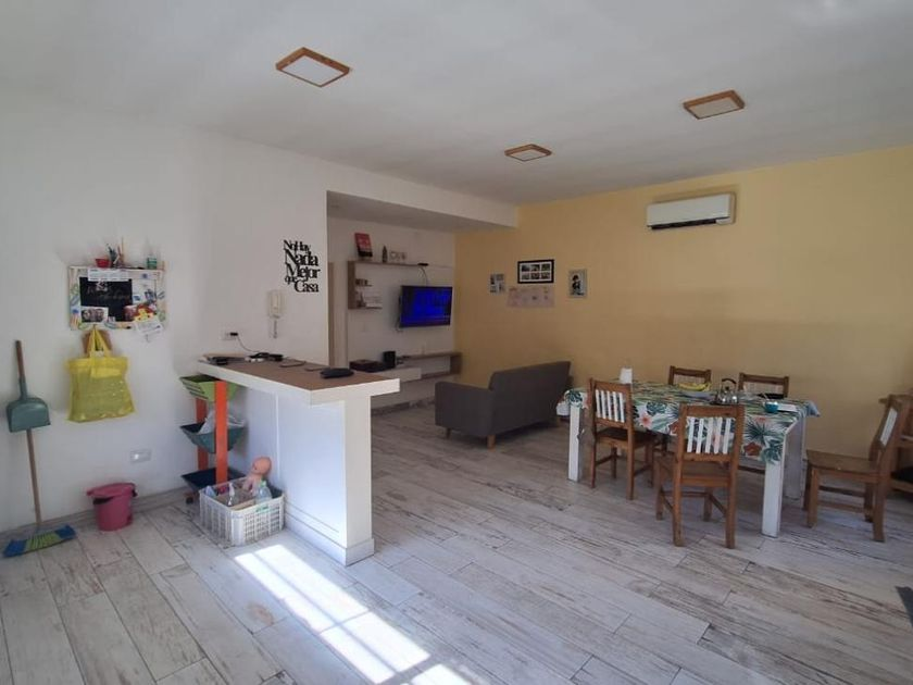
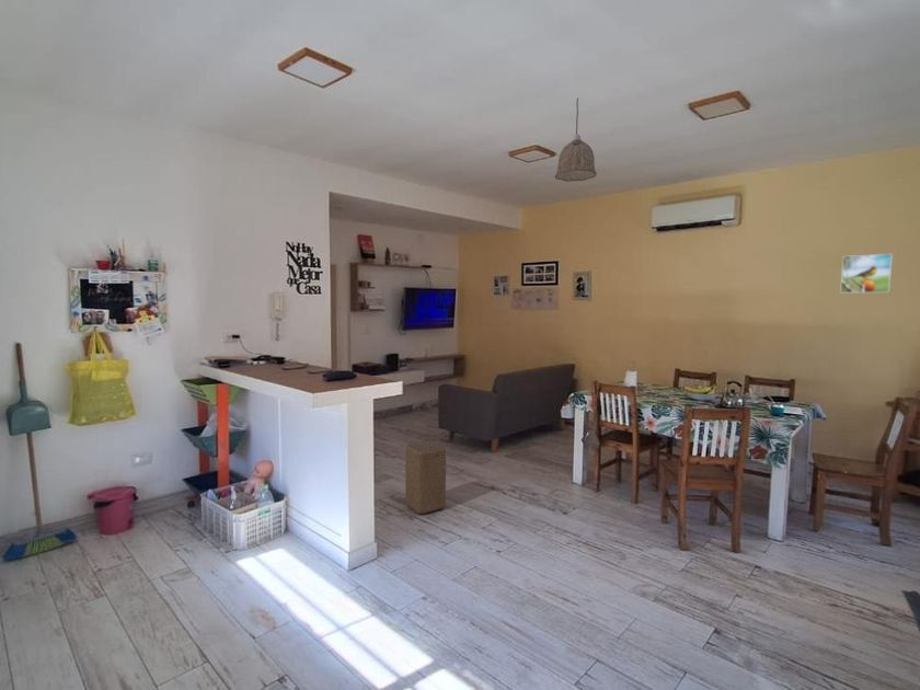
+ pendant lamp [554,96,598,183]
+ stool [404,439,447,515]
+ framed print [839,253,894,294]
